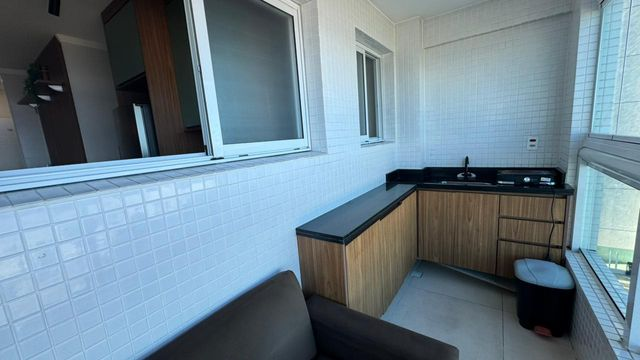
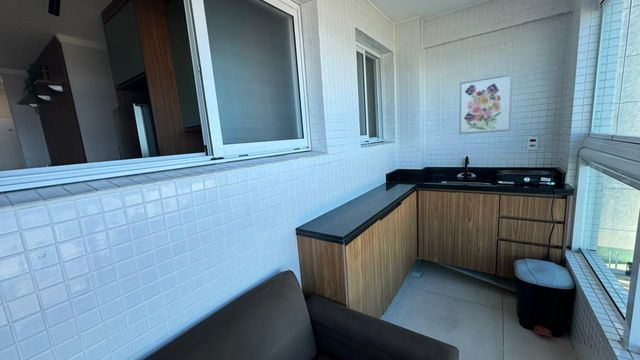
+ wall art [458,73,514,135]
